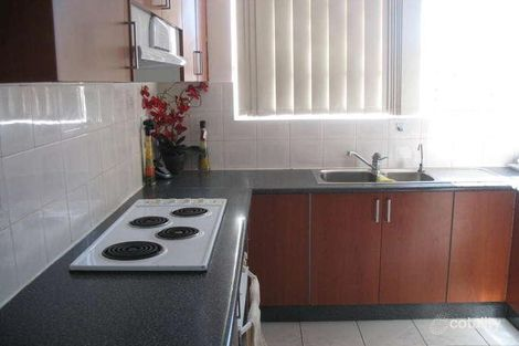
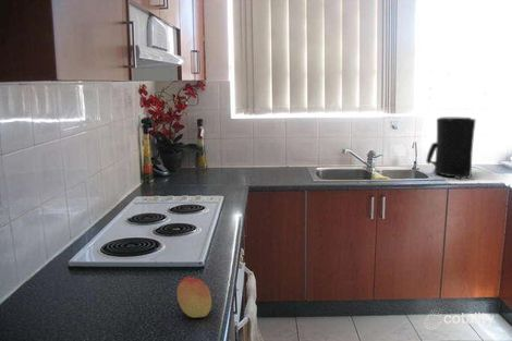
+ fruit [176,276,212,319]
+ coffee maker [425,117,477,181]
